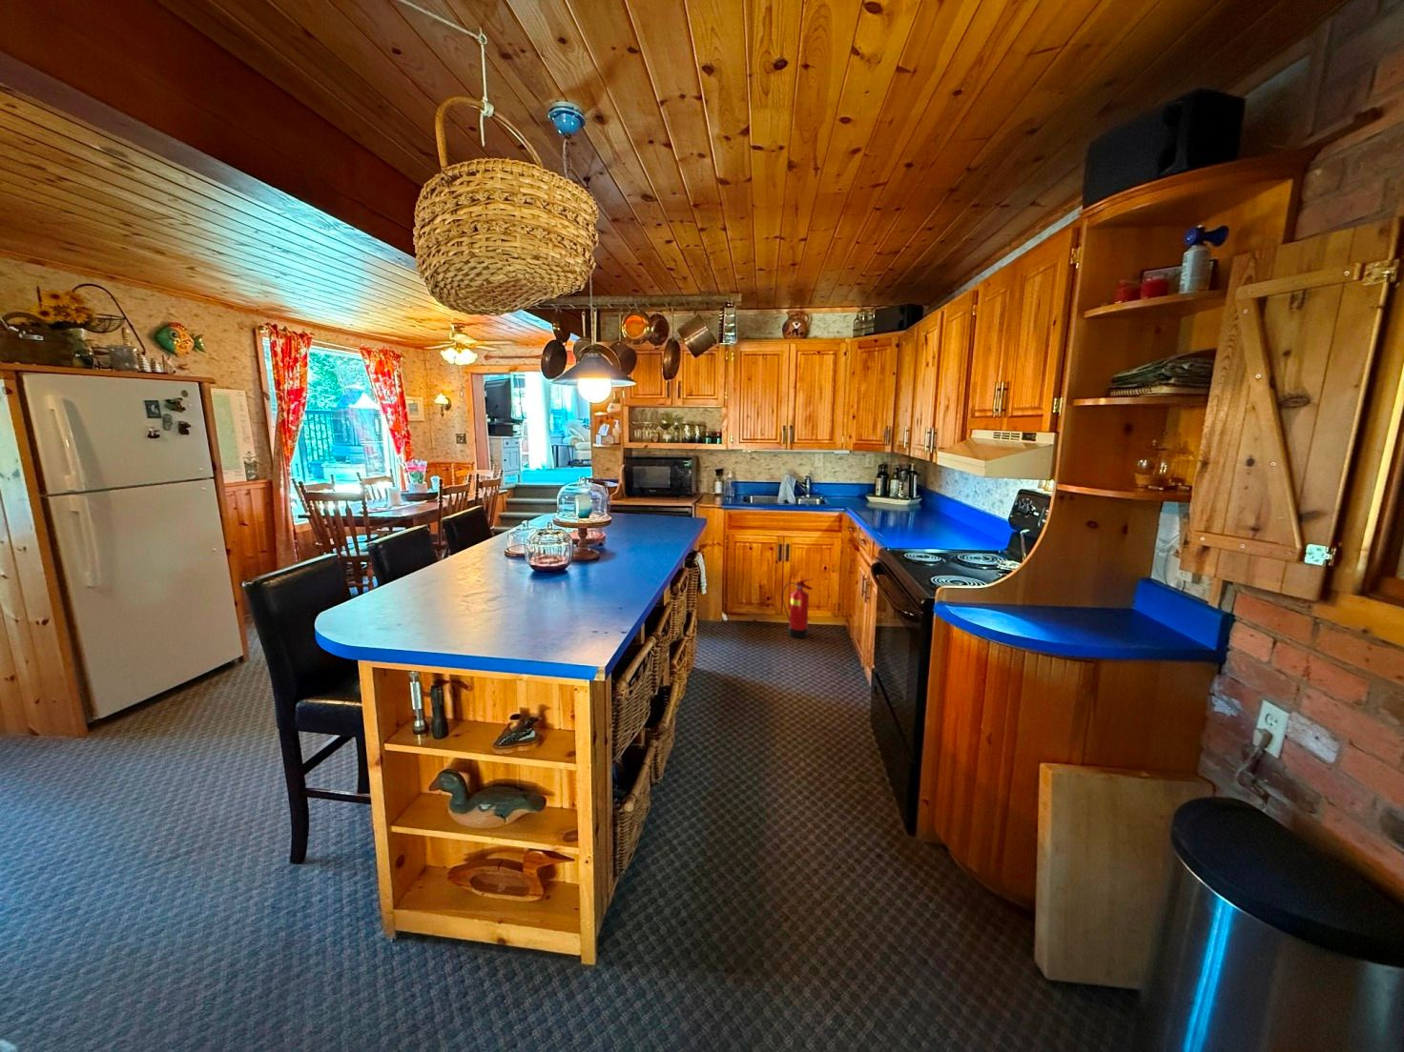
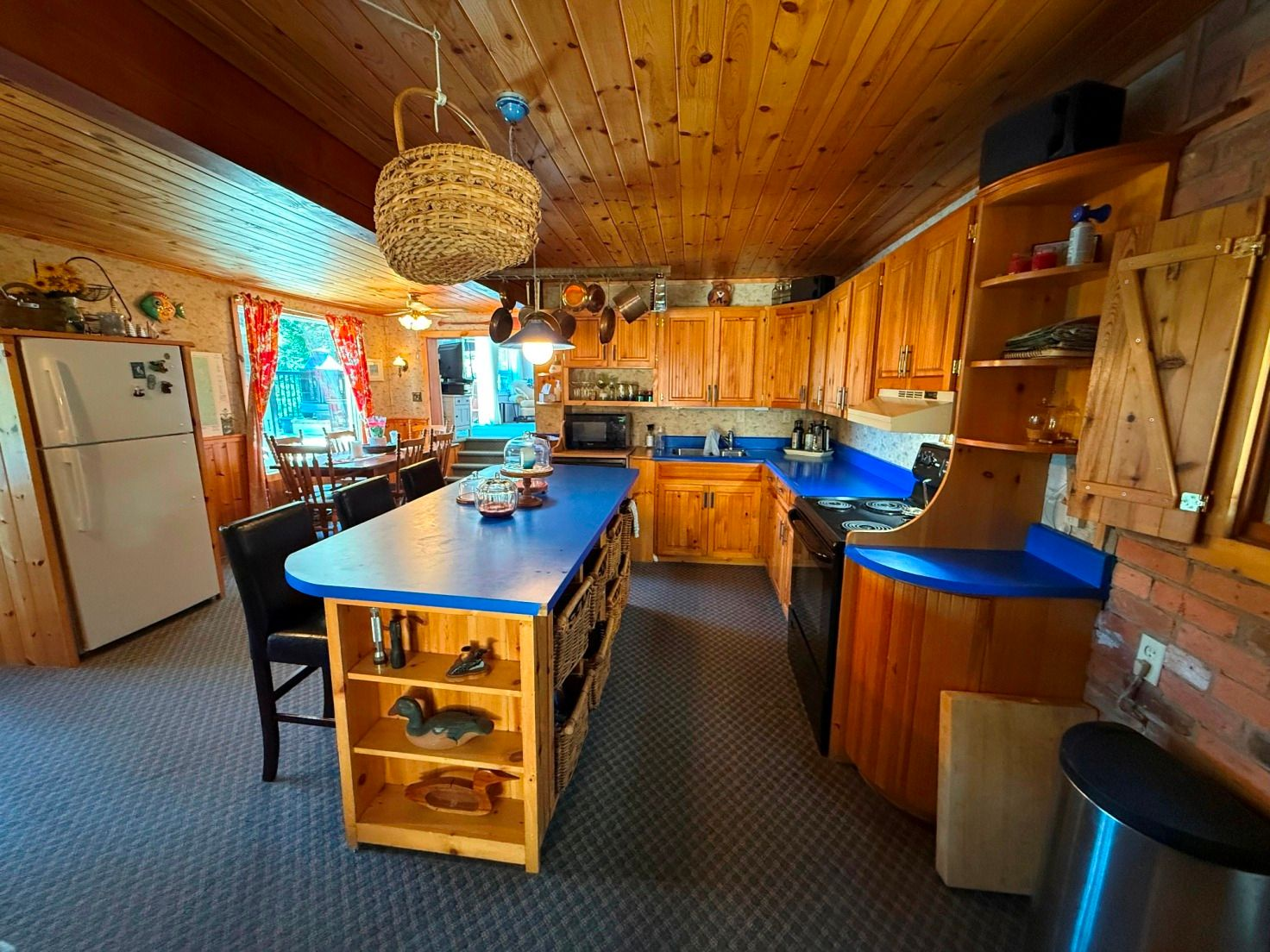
- fire extinguisher [782,578,815,640]
